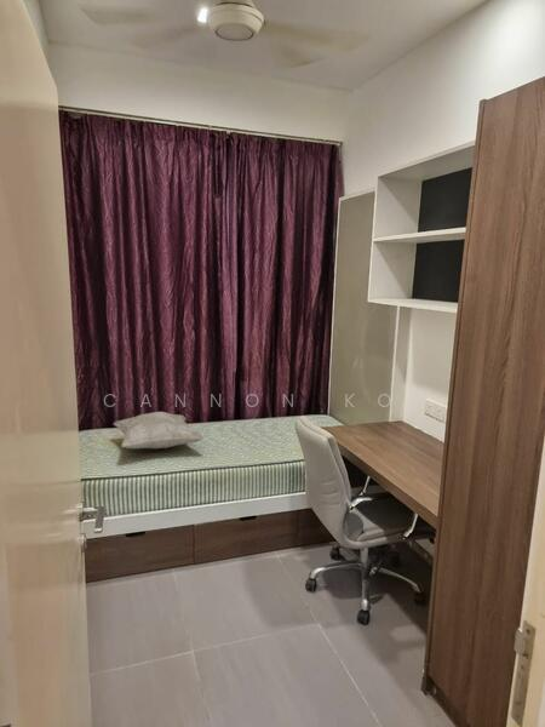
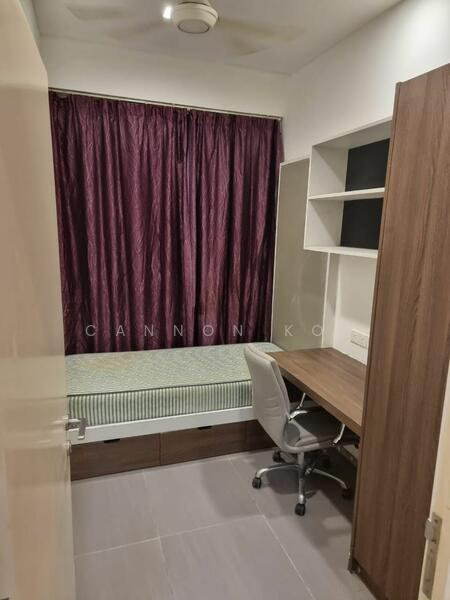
- decorative pillow [111,411,205,451]
